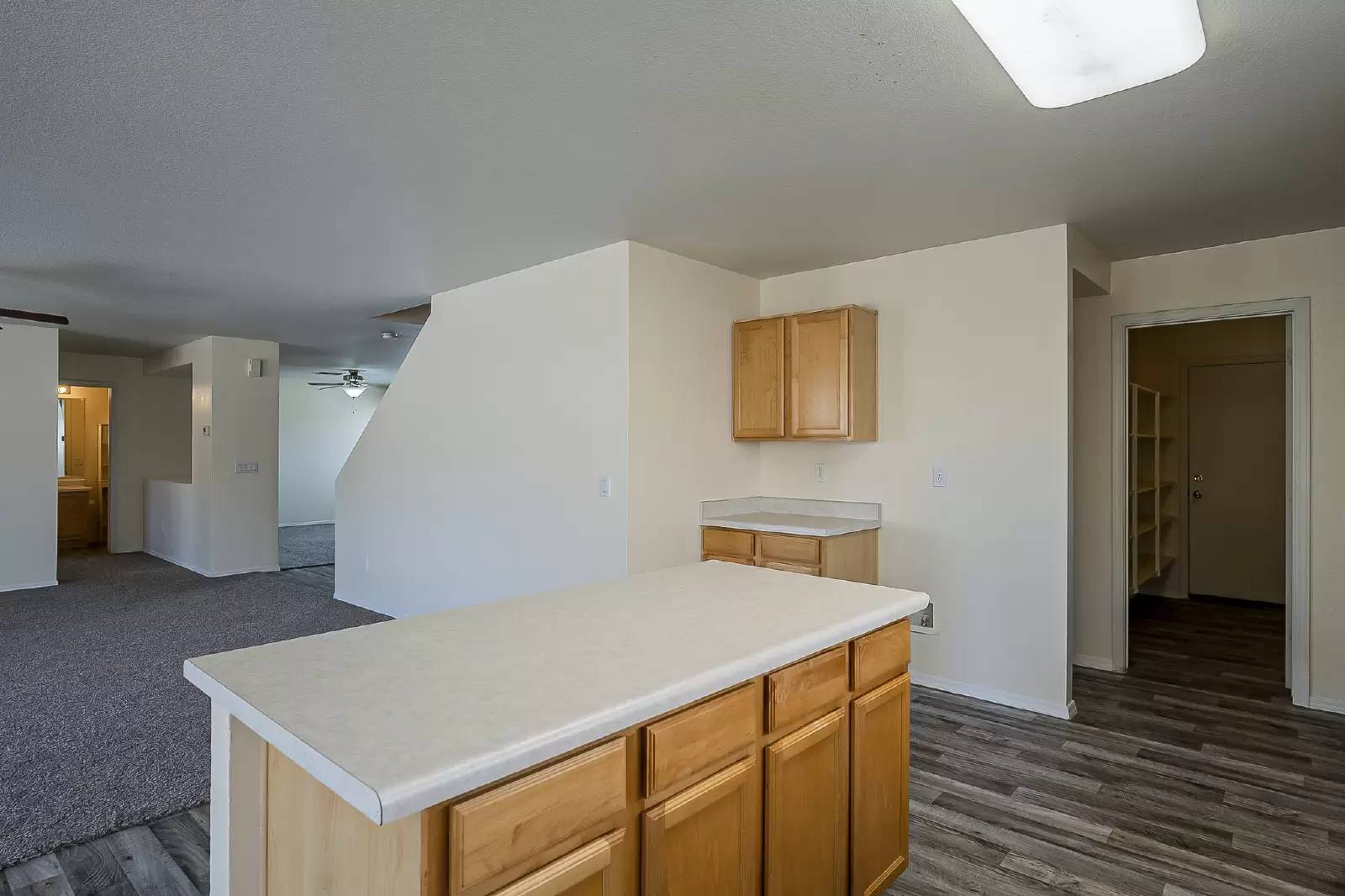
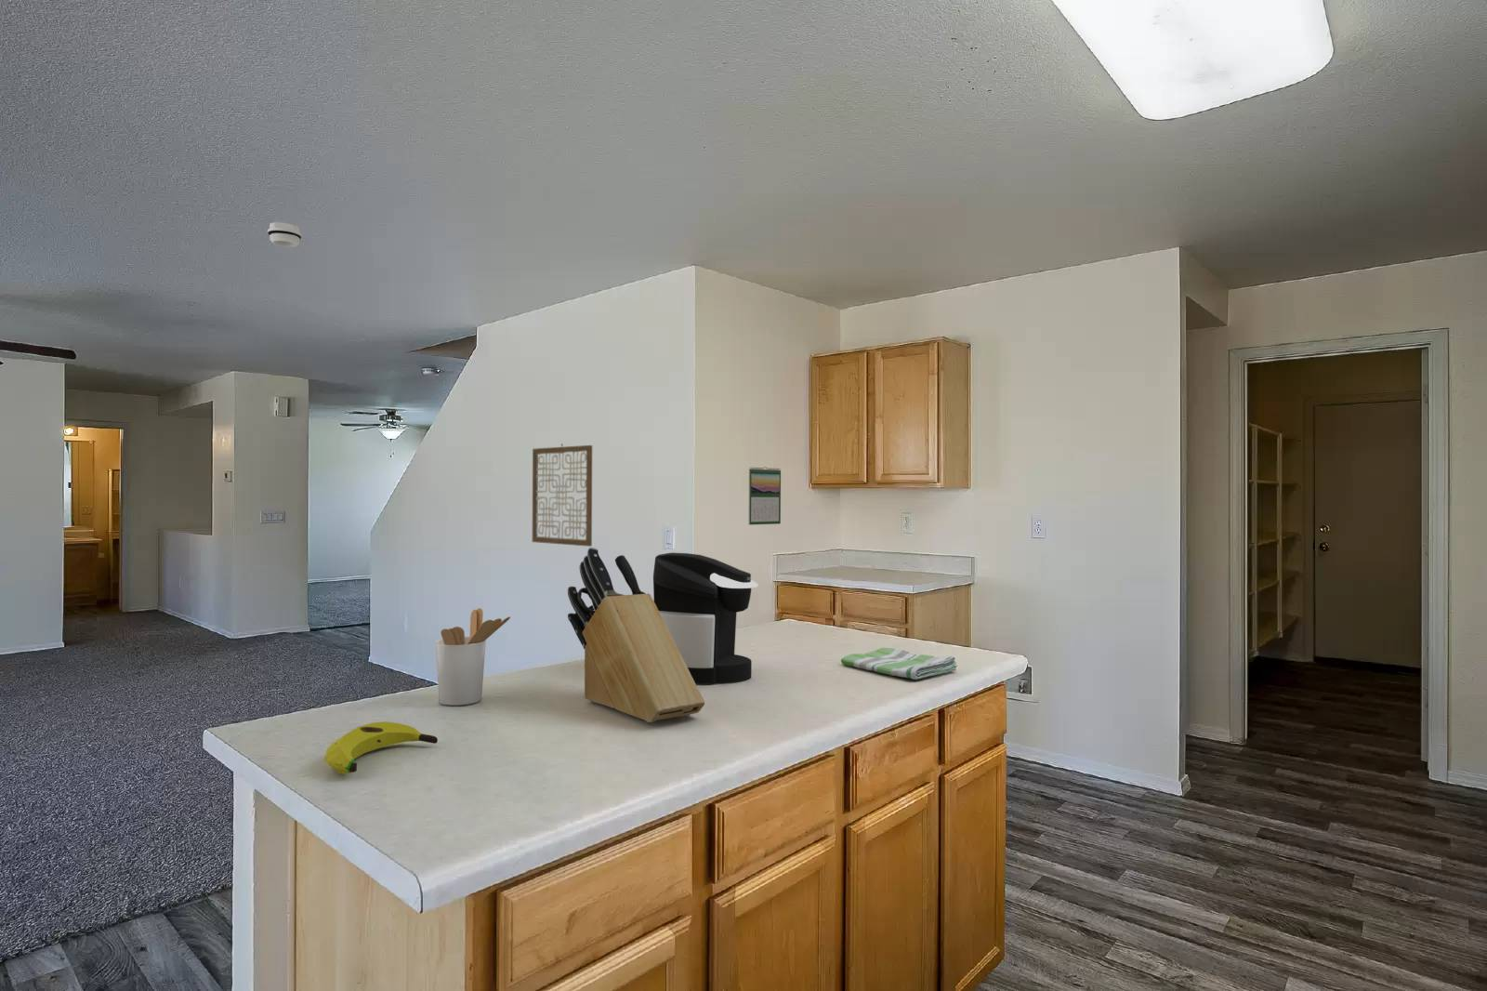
+ utensil holder [434,607,511,707]
+ coffee maker [652,552,758,685]
+ smoke detector [266,221,303,248]
+ wall art [532,442,593,547]
+ calendar [748,466,782,526]
+ banana [324,720,439,775]
+ dish towel [840,647,959,680]
+ knife block [567,546,705,723]
